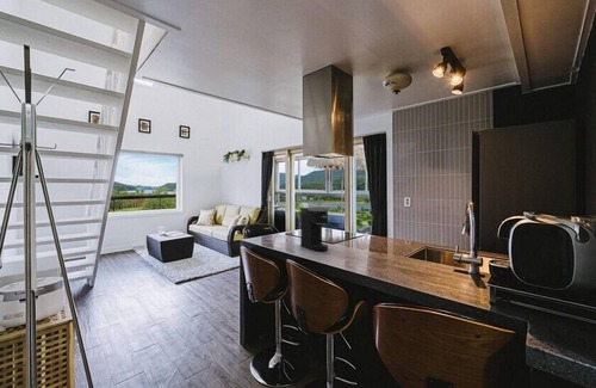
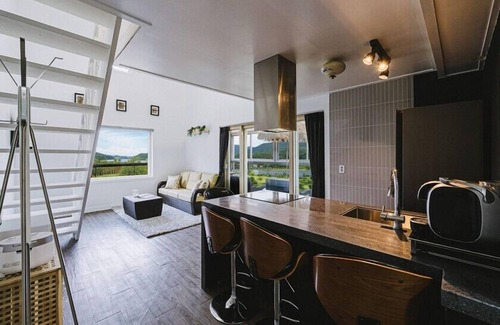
- coffee maker [299,205,330,252]
